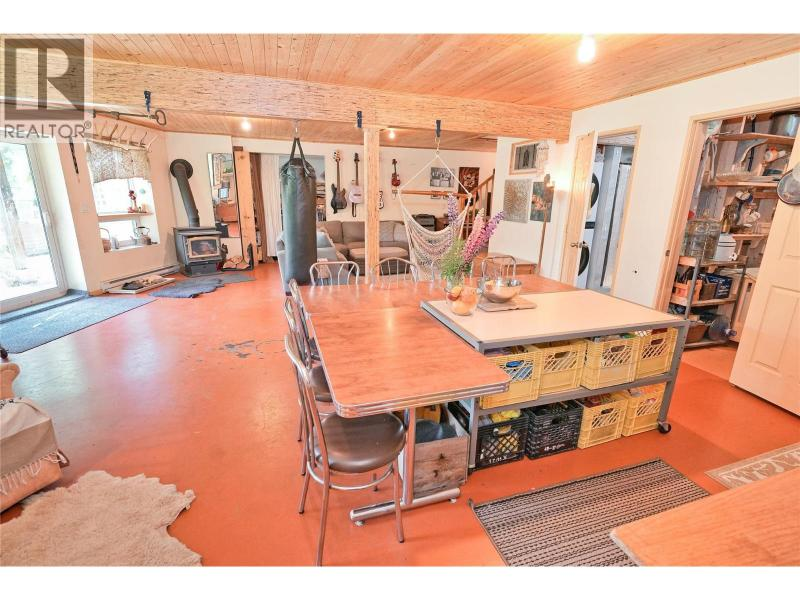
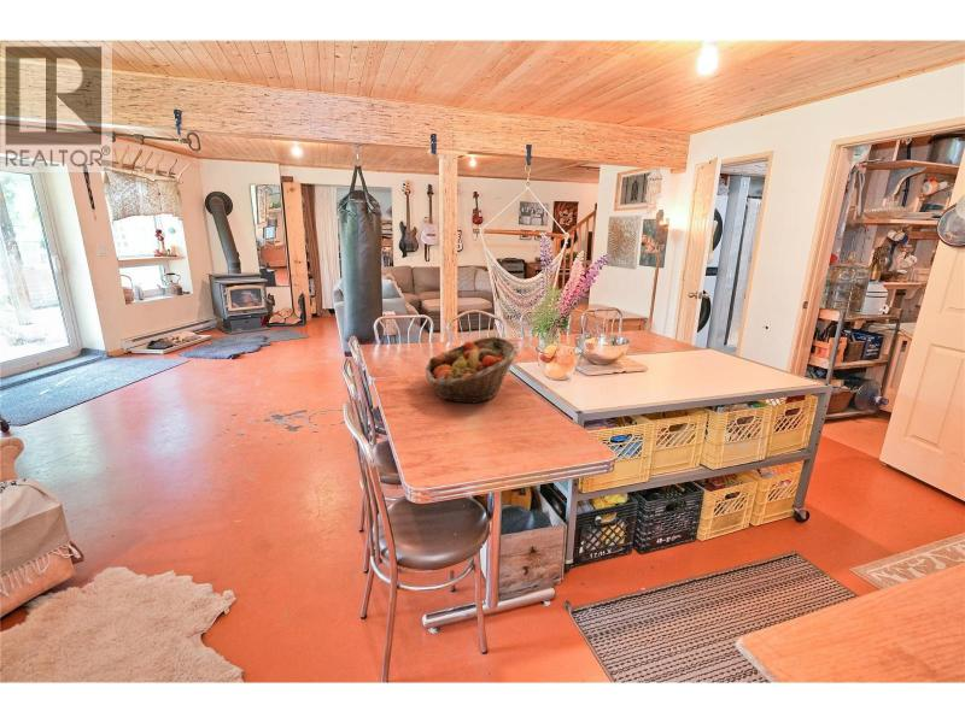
+ fruit basket [425,335,520,405]
